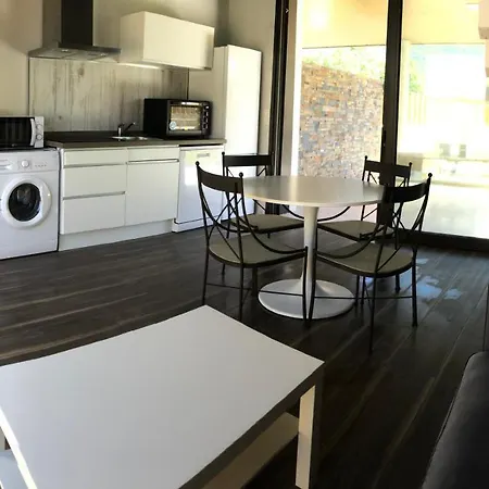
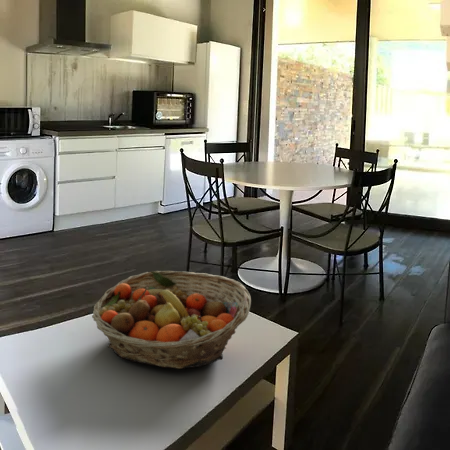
+ fruit basket [91,270,252,370]
